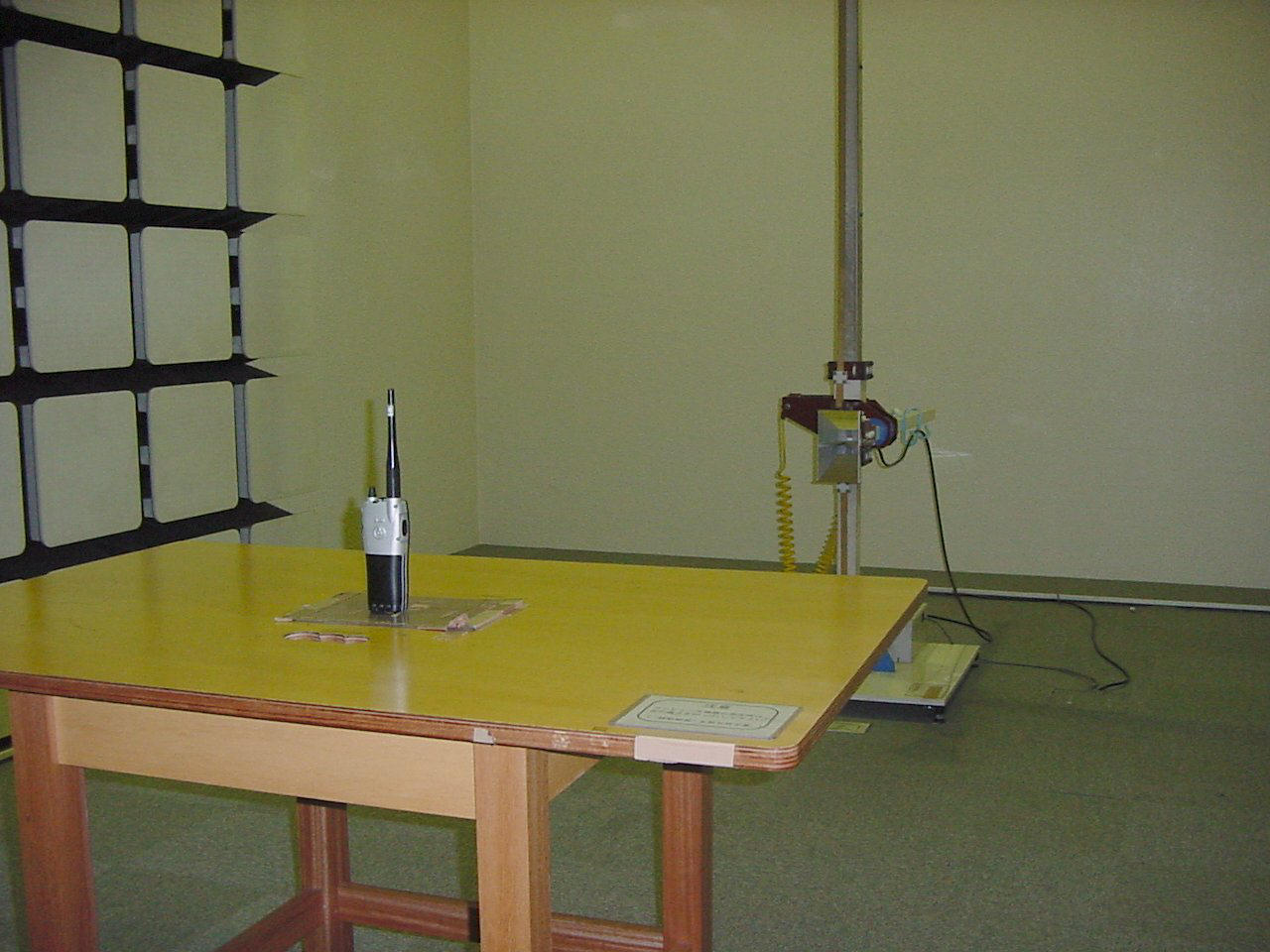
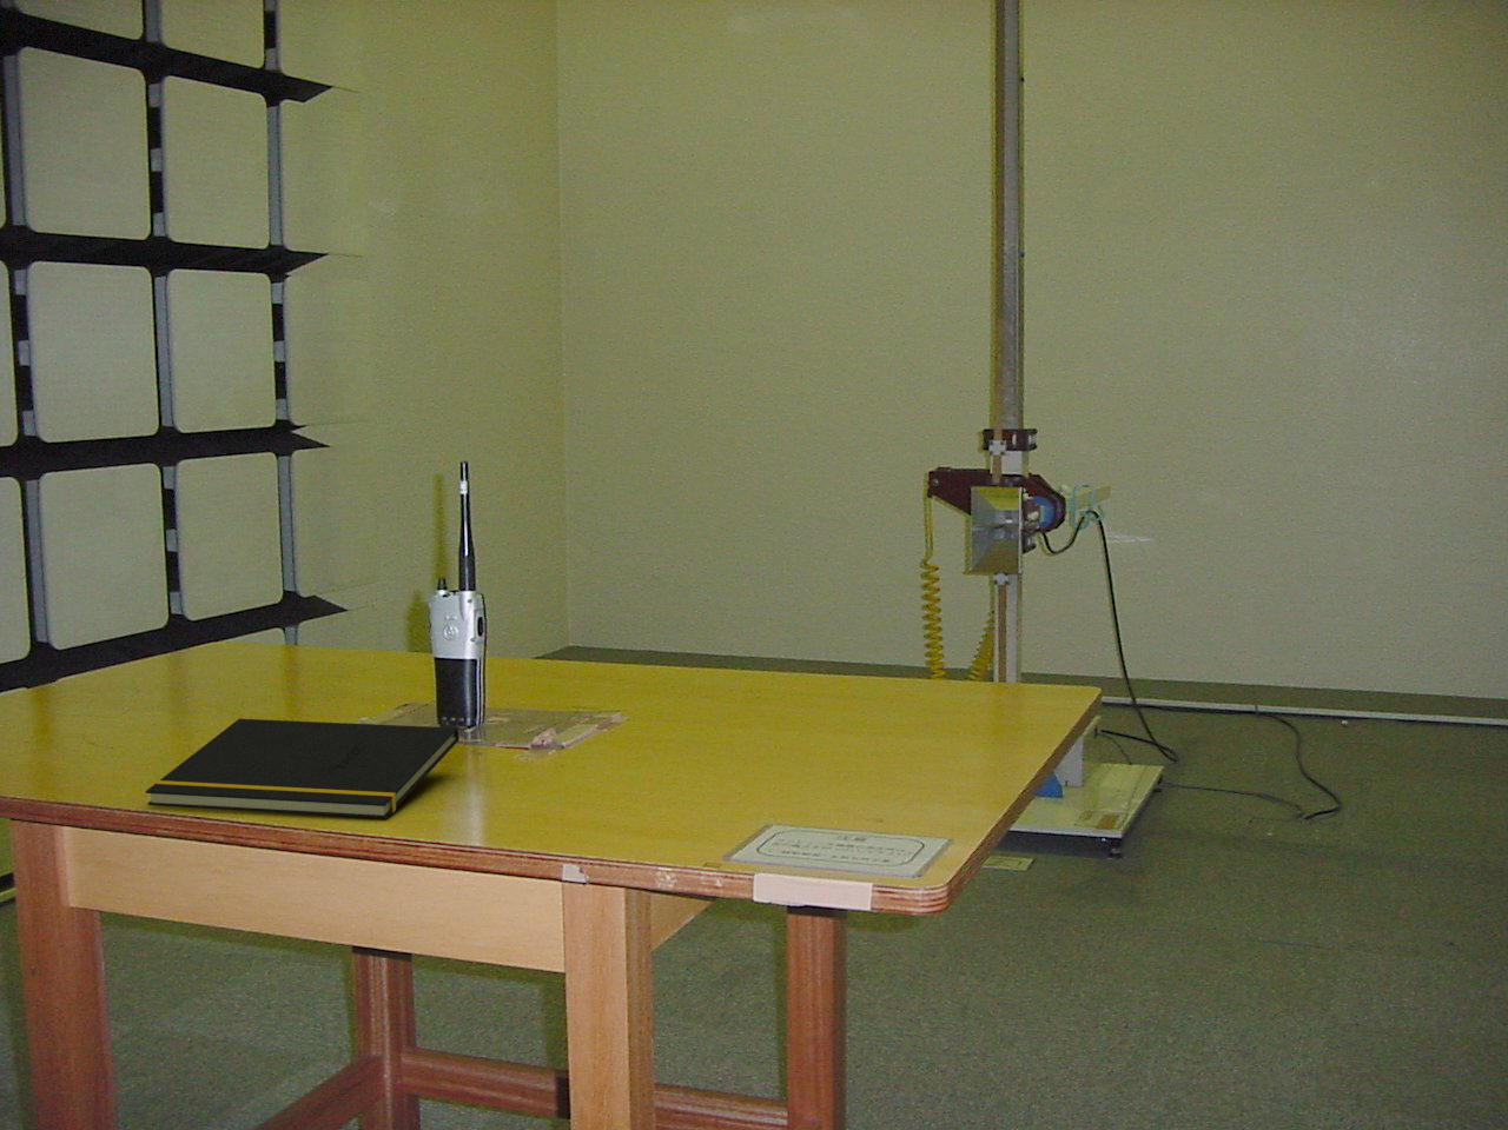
+ notepad [145,718,461,819]
